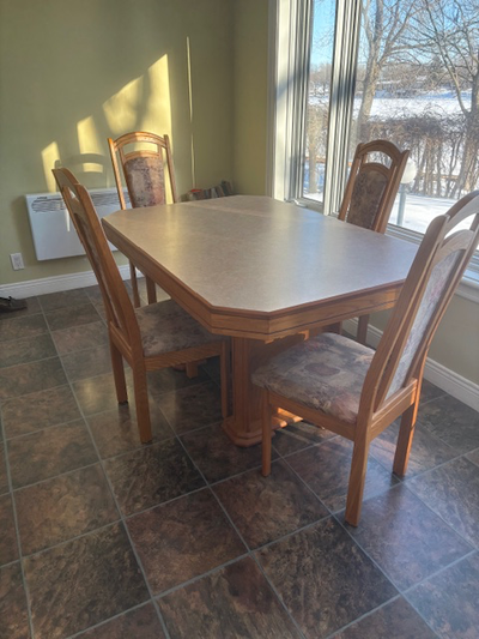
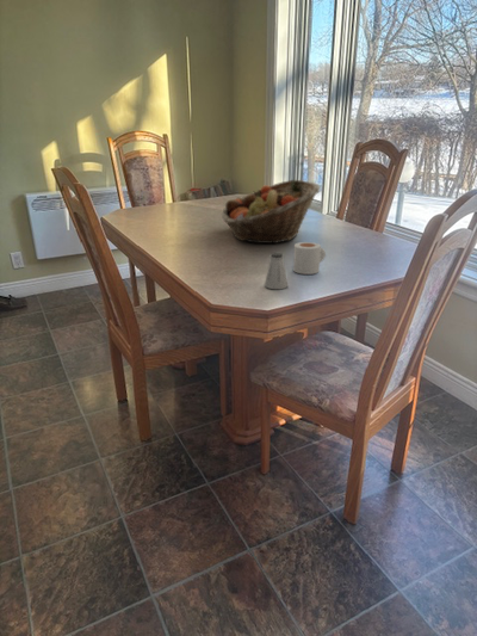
+ mug [292,241,327,276]
+ saltshaker [264,252,289,290]
+ fruit basket [221,179,321,245]
